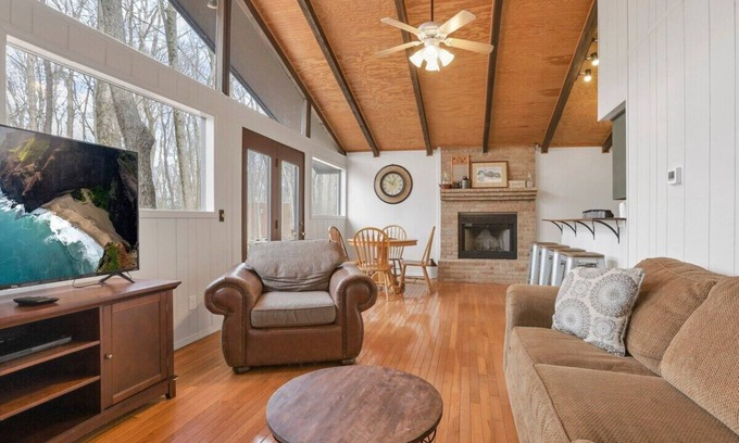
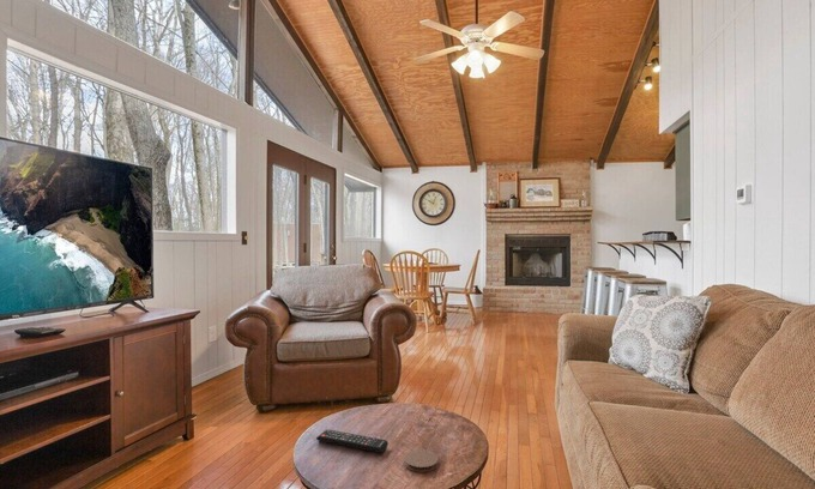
+ coaster [403,448,440,473]
+ remote control [315,428,390,454]
